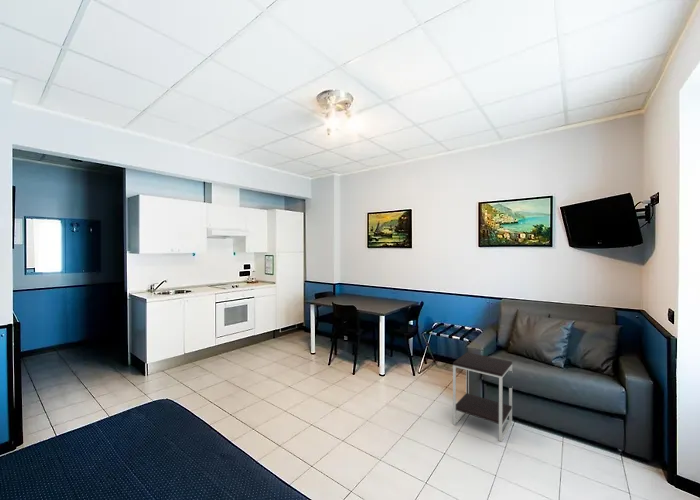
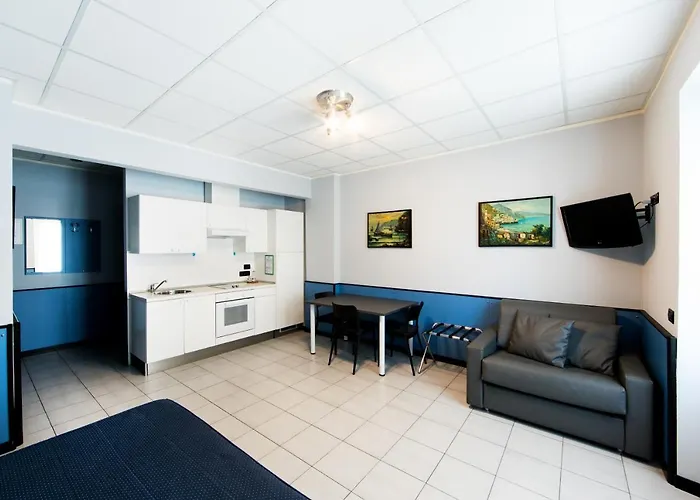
- side table [452,351,513,443]
